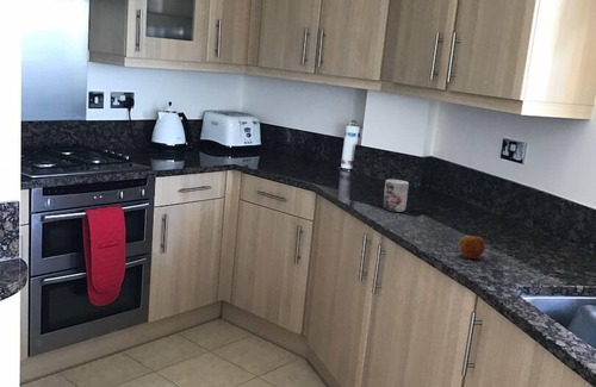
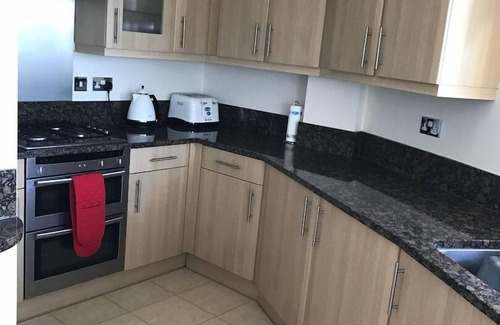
- mug [381,179,410,213]
- apple [458,235,486,260]
